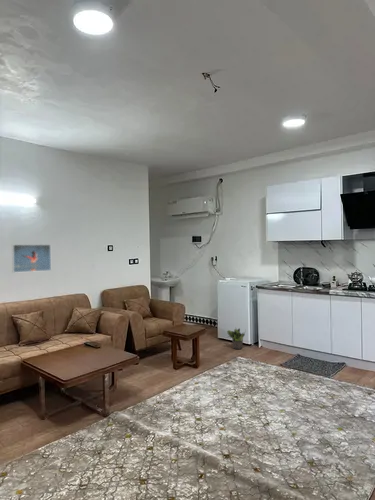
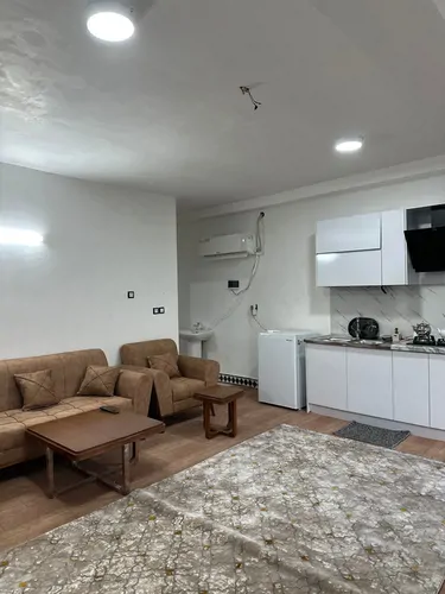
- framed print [11,243,52,274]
- potted plant [226,327,247,350]
